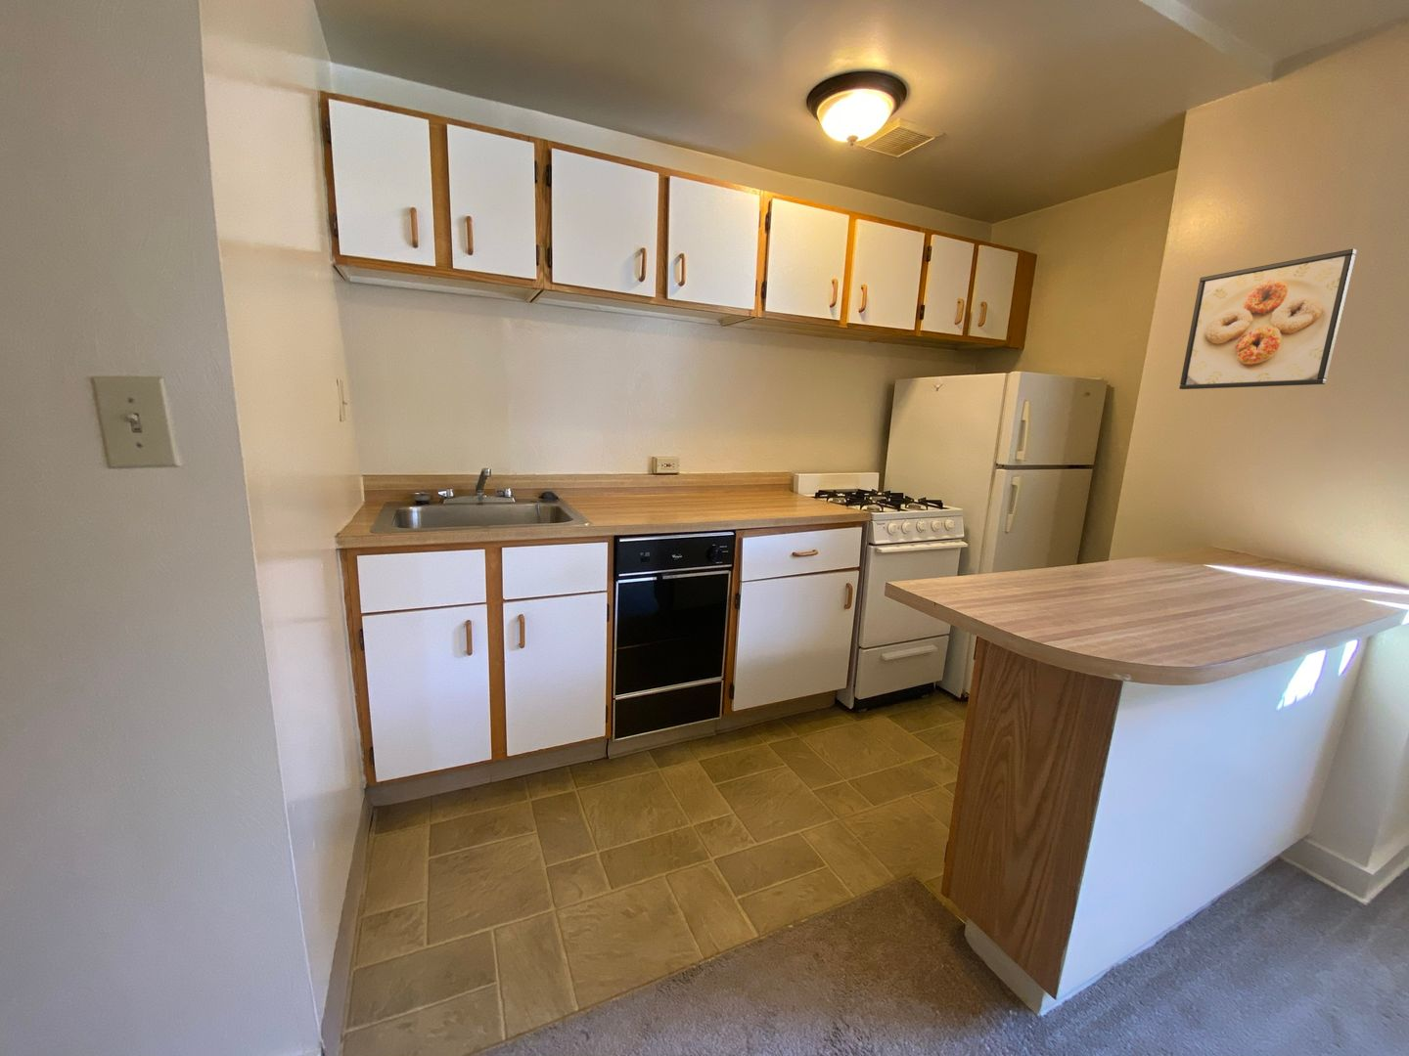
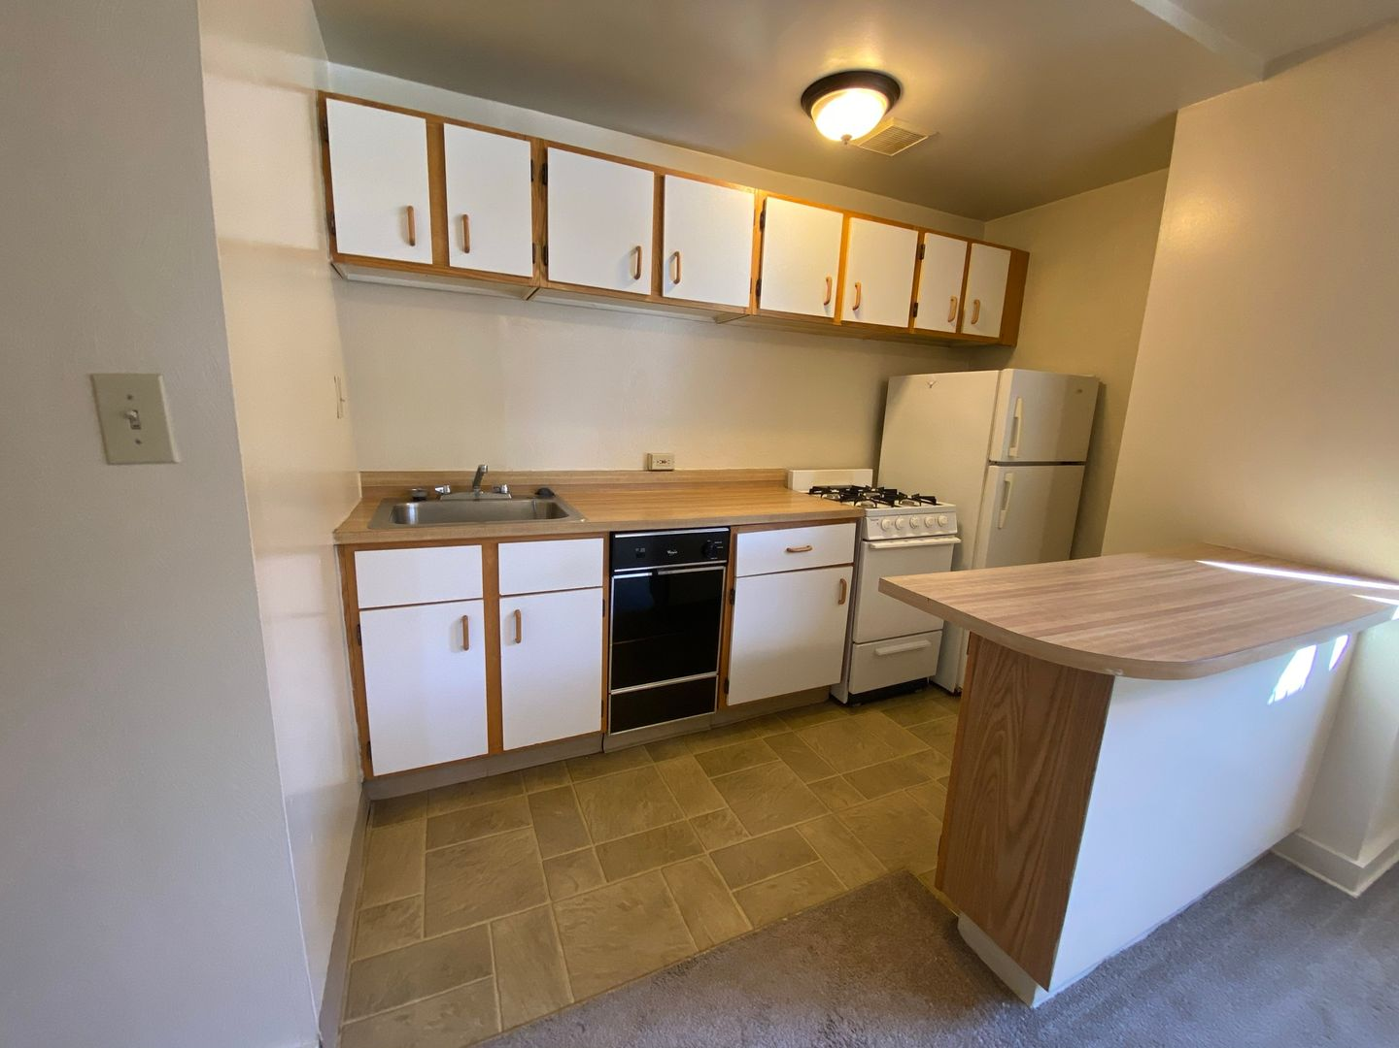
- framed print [1178,248,1357,390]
